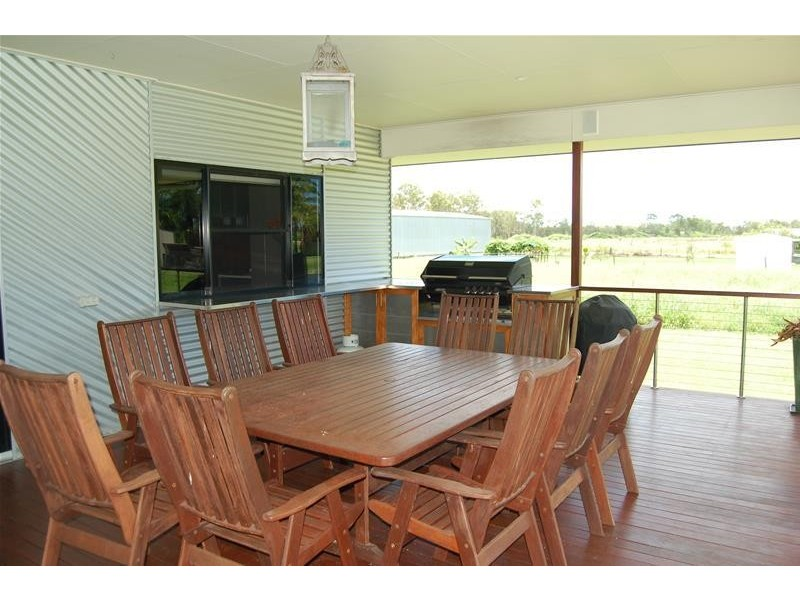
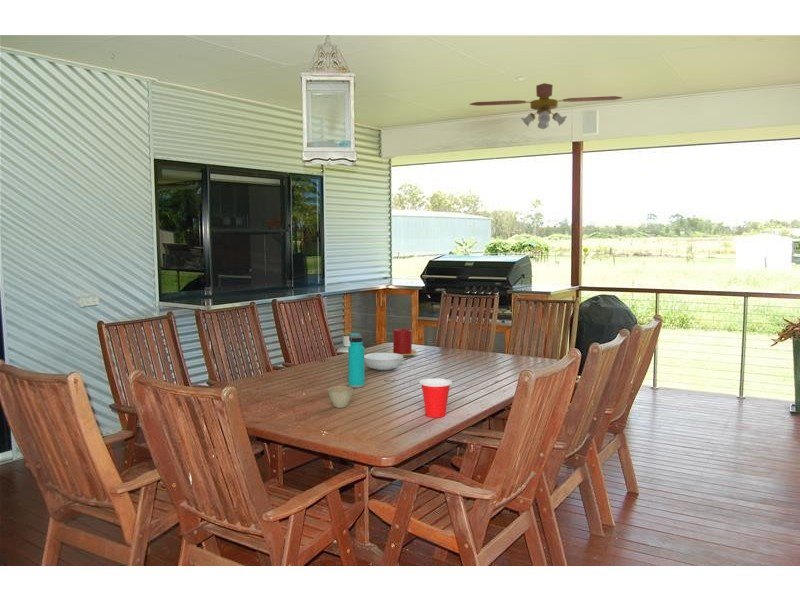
+ flower pot [327,385,354,409]
+ cup [419,377,453,418]
+ candle [386,328,419,358]
+ ceiling fan [468,82,623,130]
+ serving bowl [364,352,404,371]
+ water bottle [347,332,365,389]
